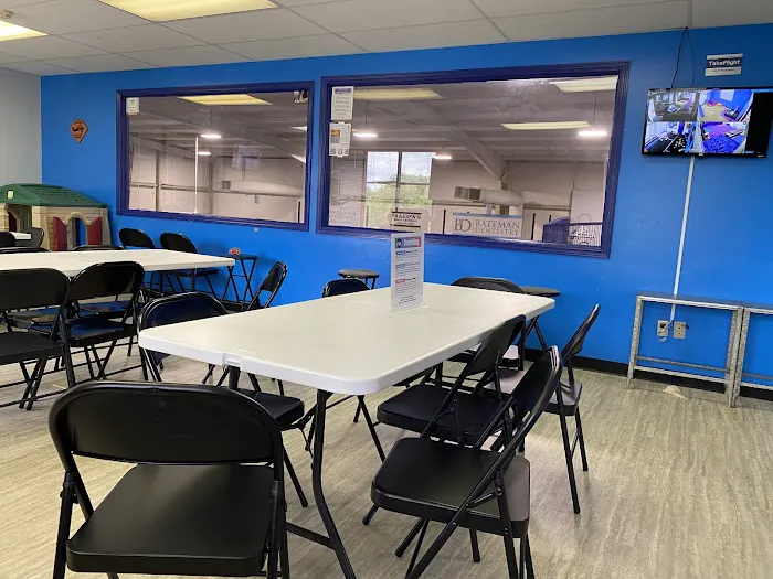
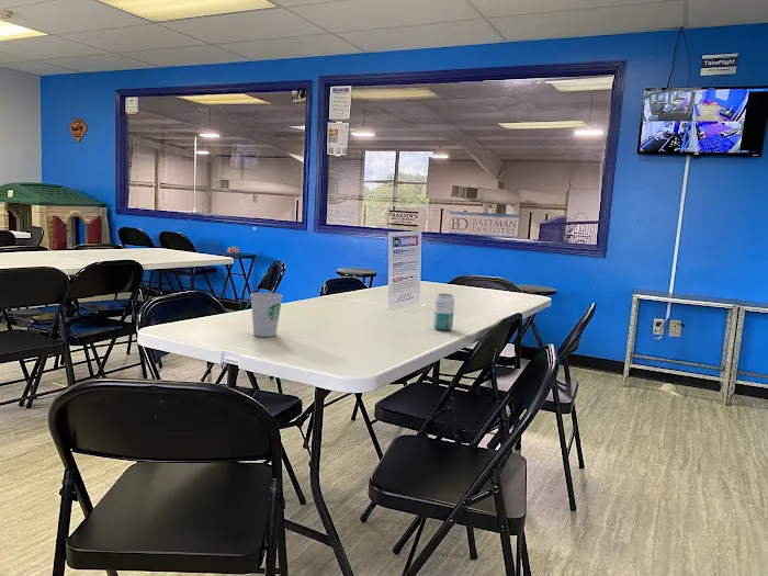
+ paper cup [249,292,284,338]
+ beverage can [432,293,455,331]
